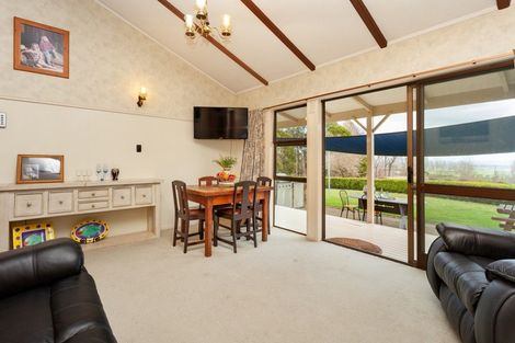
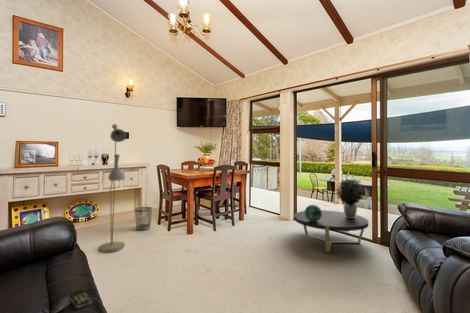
+ potted plant [335,178,366,218]
+ coffee table [293,209,370,253]
+ remote control [69,289,93,309]
+ decorative sphere [304,204,322,222]
+ floor lamp [97,123,128,254]
+ wastebasket [134,206,153,231]
